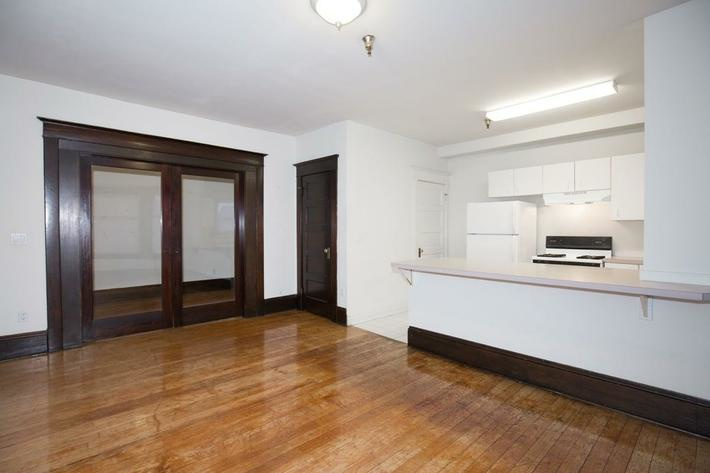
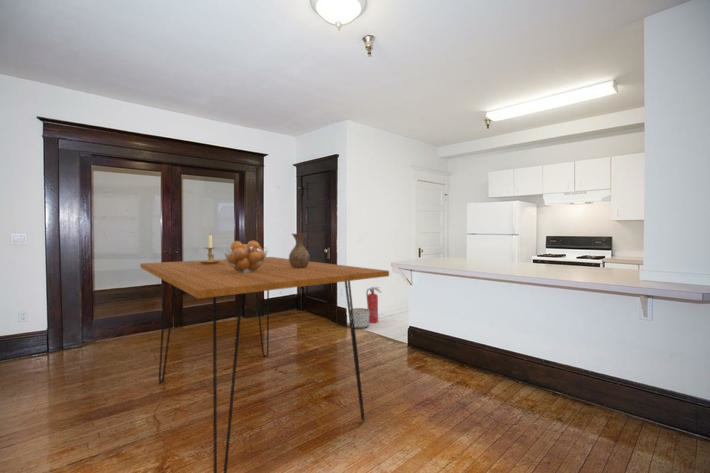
+ candle holder [196,234,223,264]
+ dining table [139,256,390,473]
+ planter [351,307,370,330]
+ fire extinguisher [365,286,383,324]
+ vase [288,233,311,268]
+ fruit basket [222,240,269,273]
